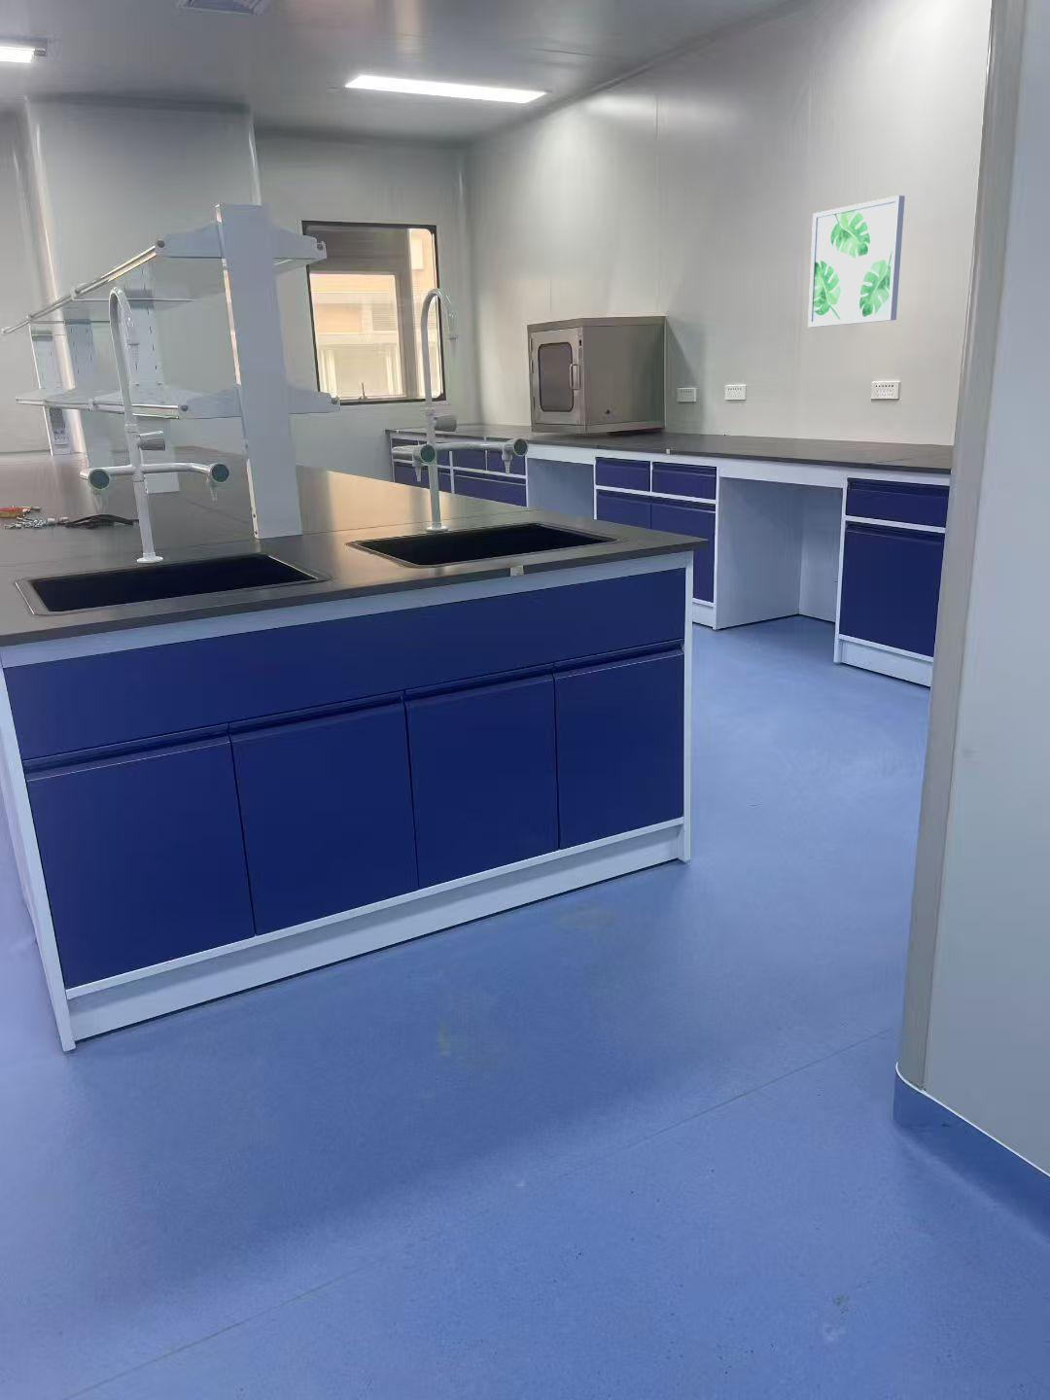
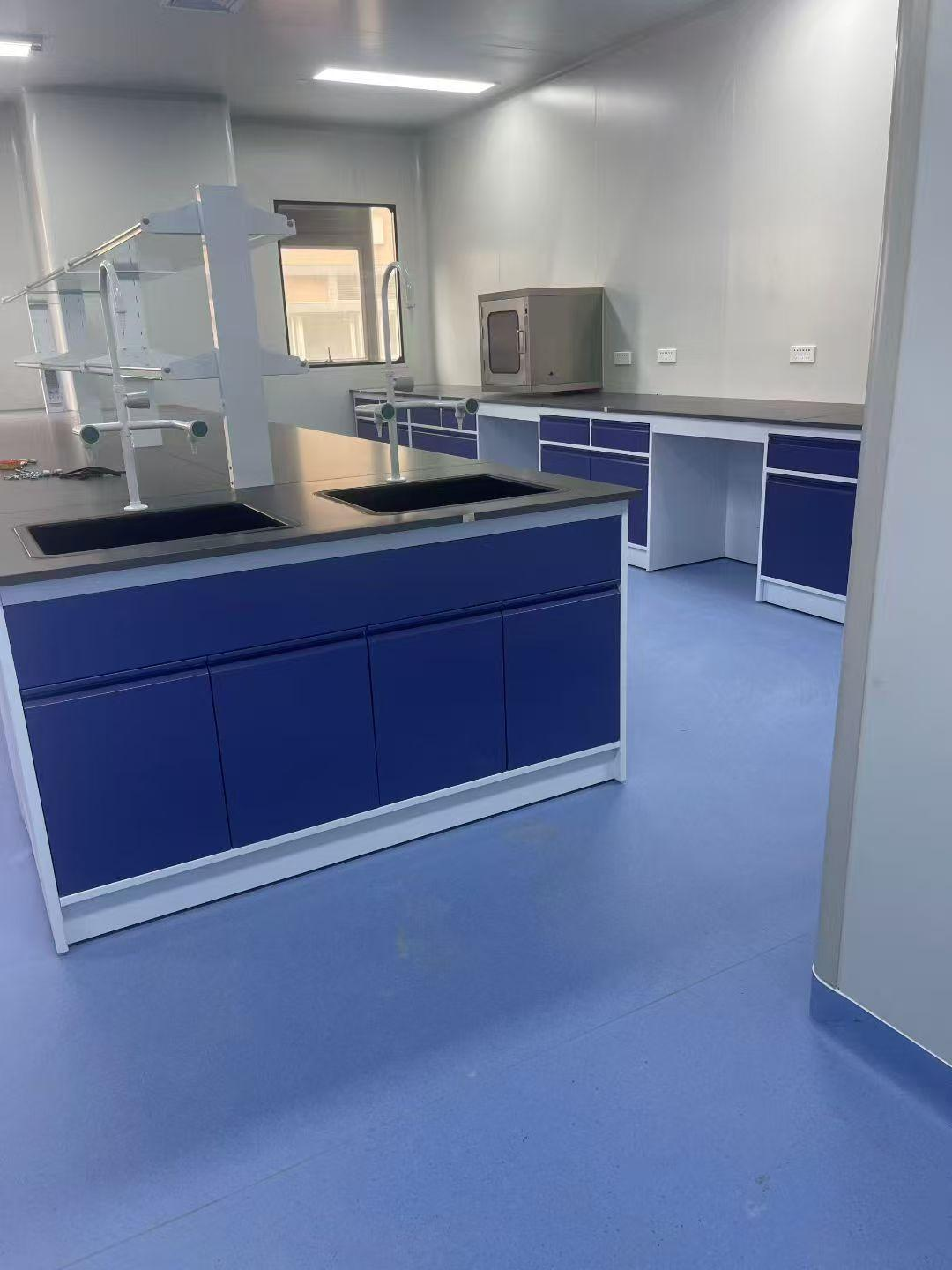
- wall art [807,194,907,327]
